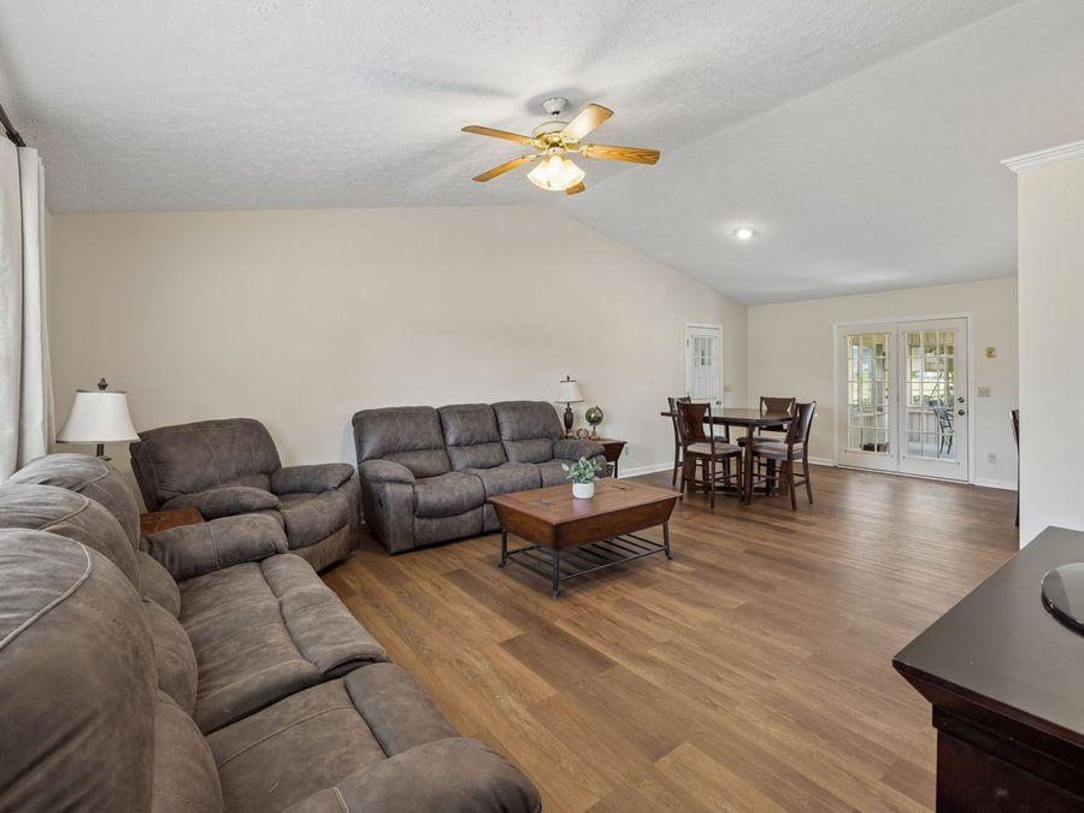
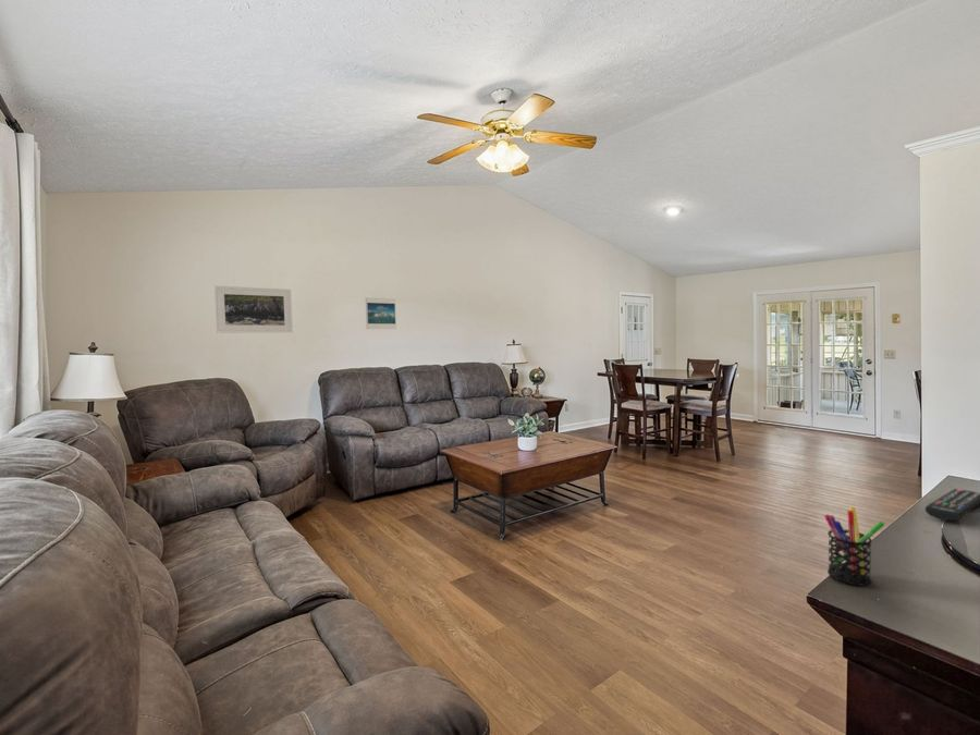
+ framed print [365,297,397,330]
+ pen holder [823,506,885,586]
+ remote control [924,488,980,522]
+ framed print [213,285,294,334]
